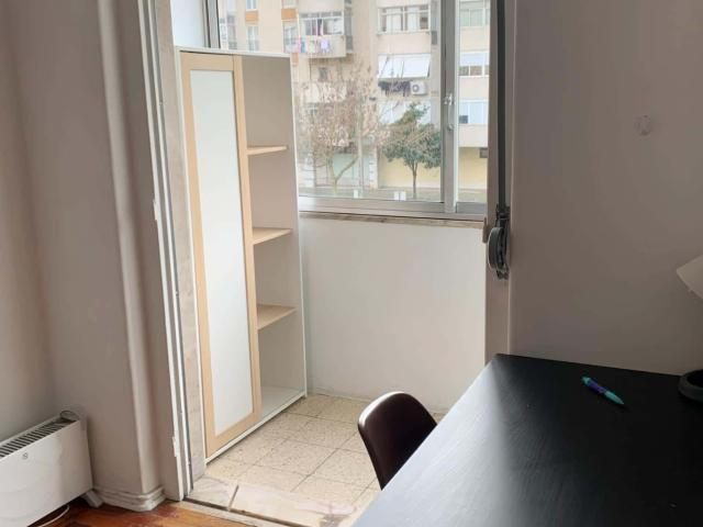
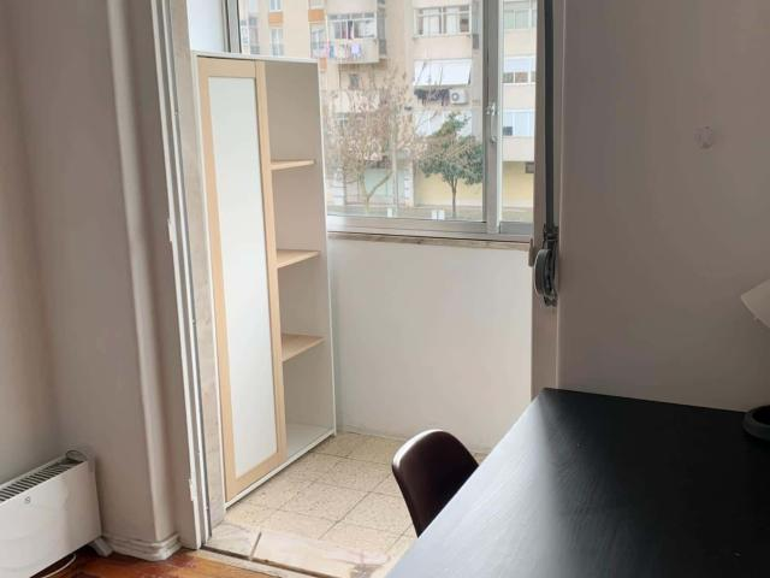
- pen [581,377,624,405]
